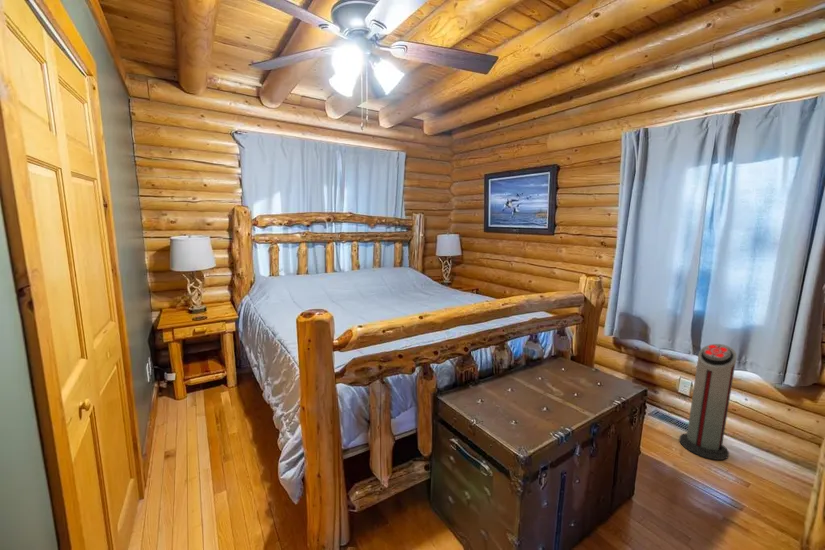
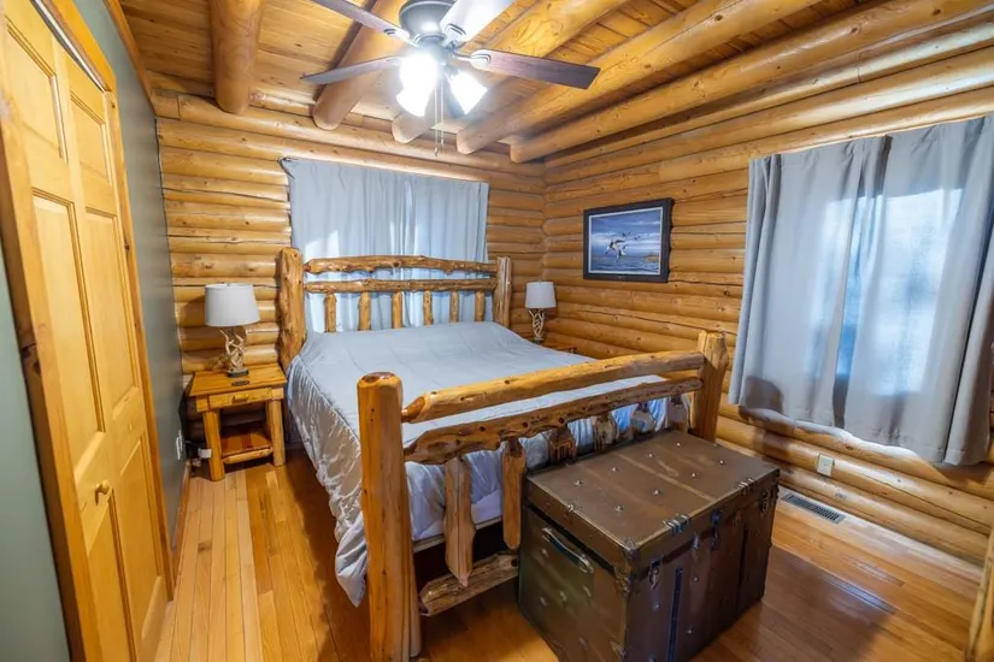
- air purifier [678,343,738,461]
